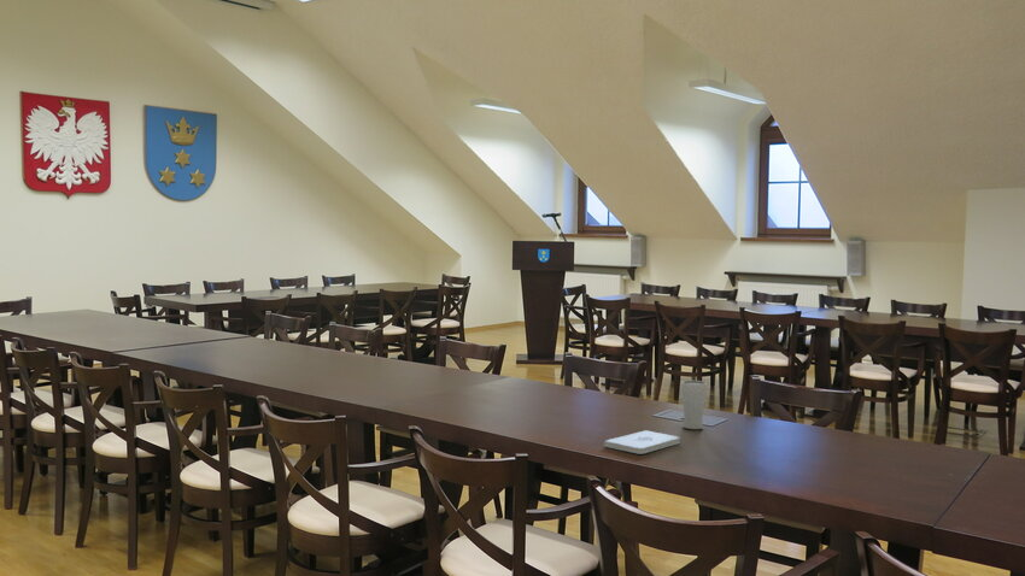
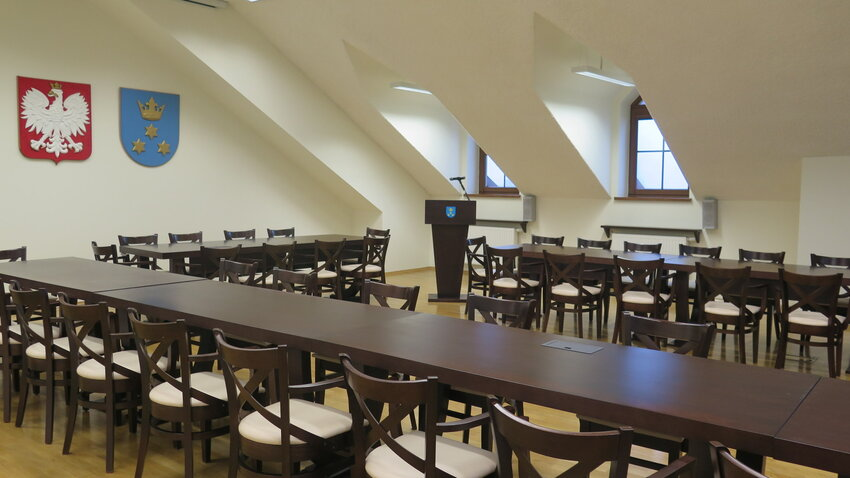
- drinking glass [679,380,709,430]
- notepad [603,429,680,455]
